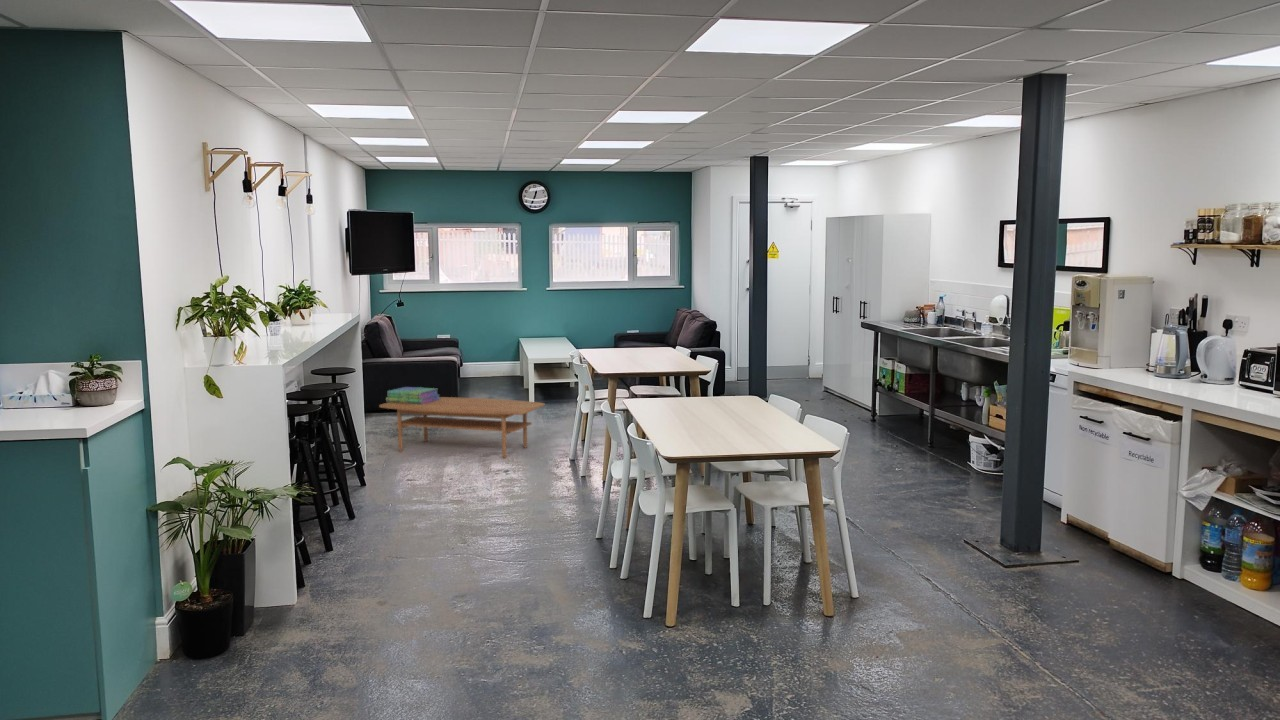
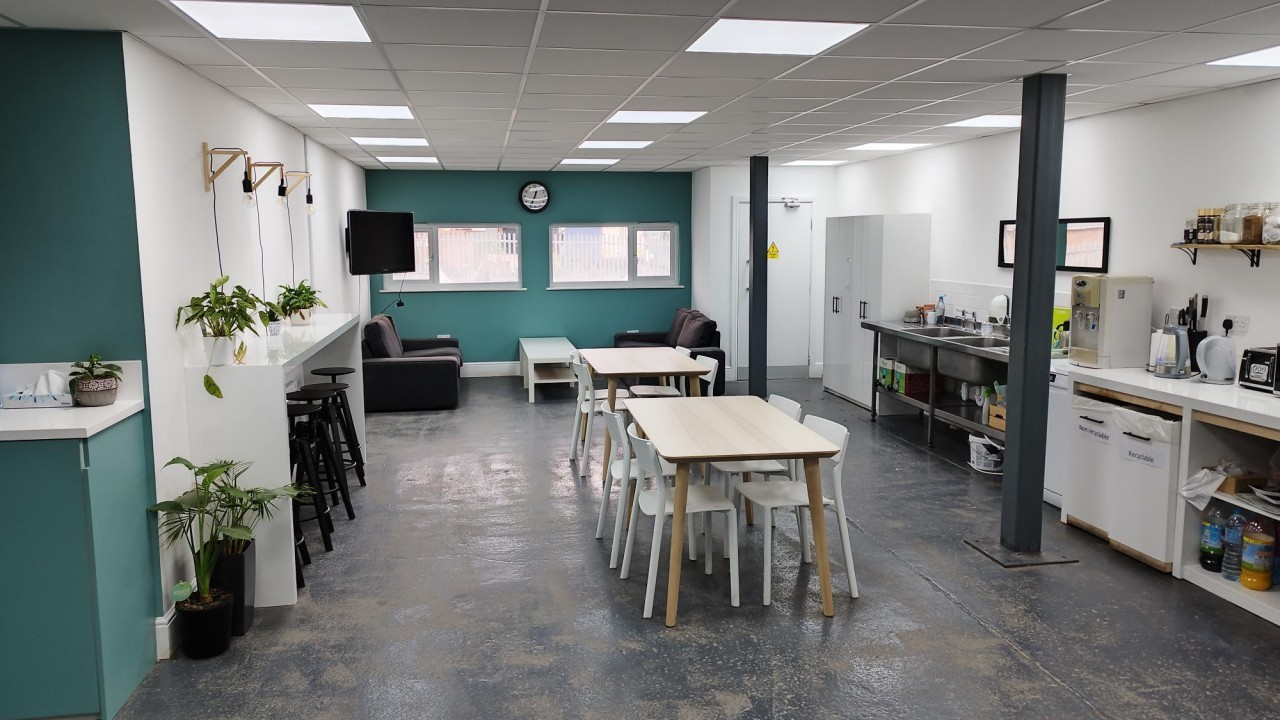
- stack of books [385,386,440,404]
- coffee table [378,396,546,459]
